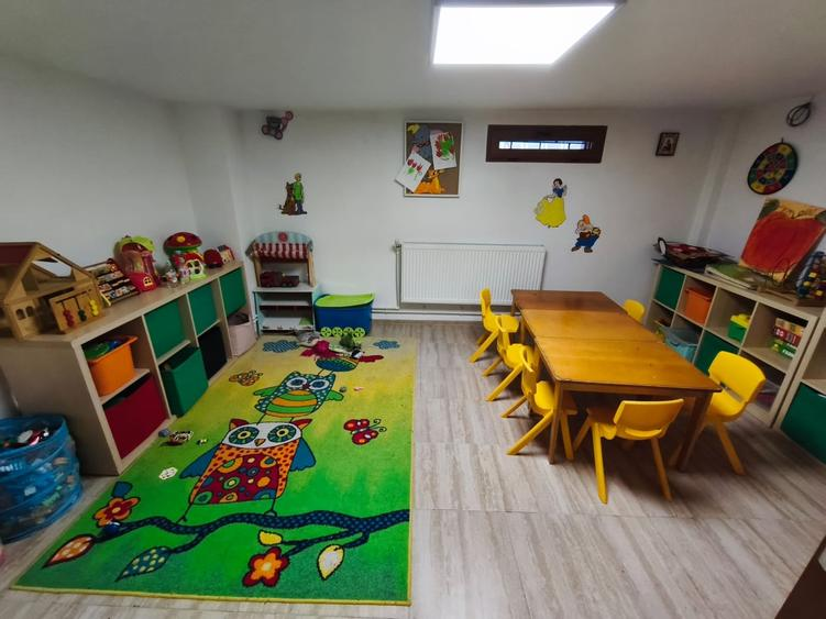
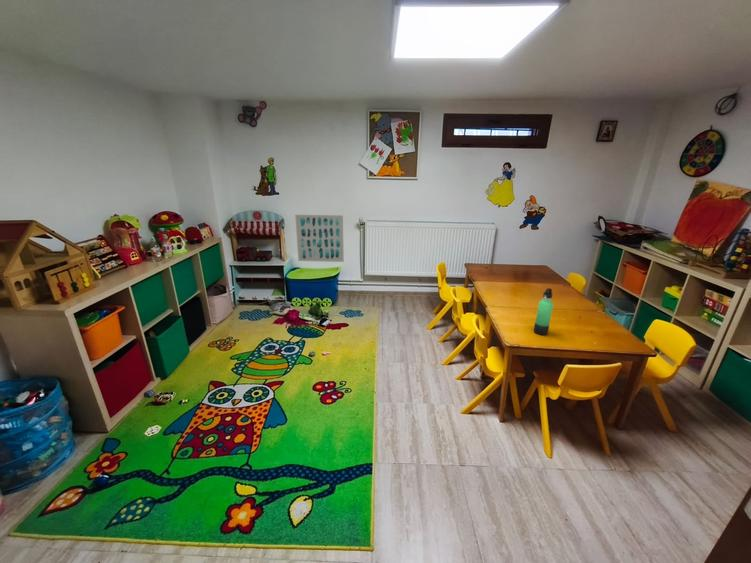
+ wall art [294,214,345,263]
+ thermos bottle [533,287,554,336]
